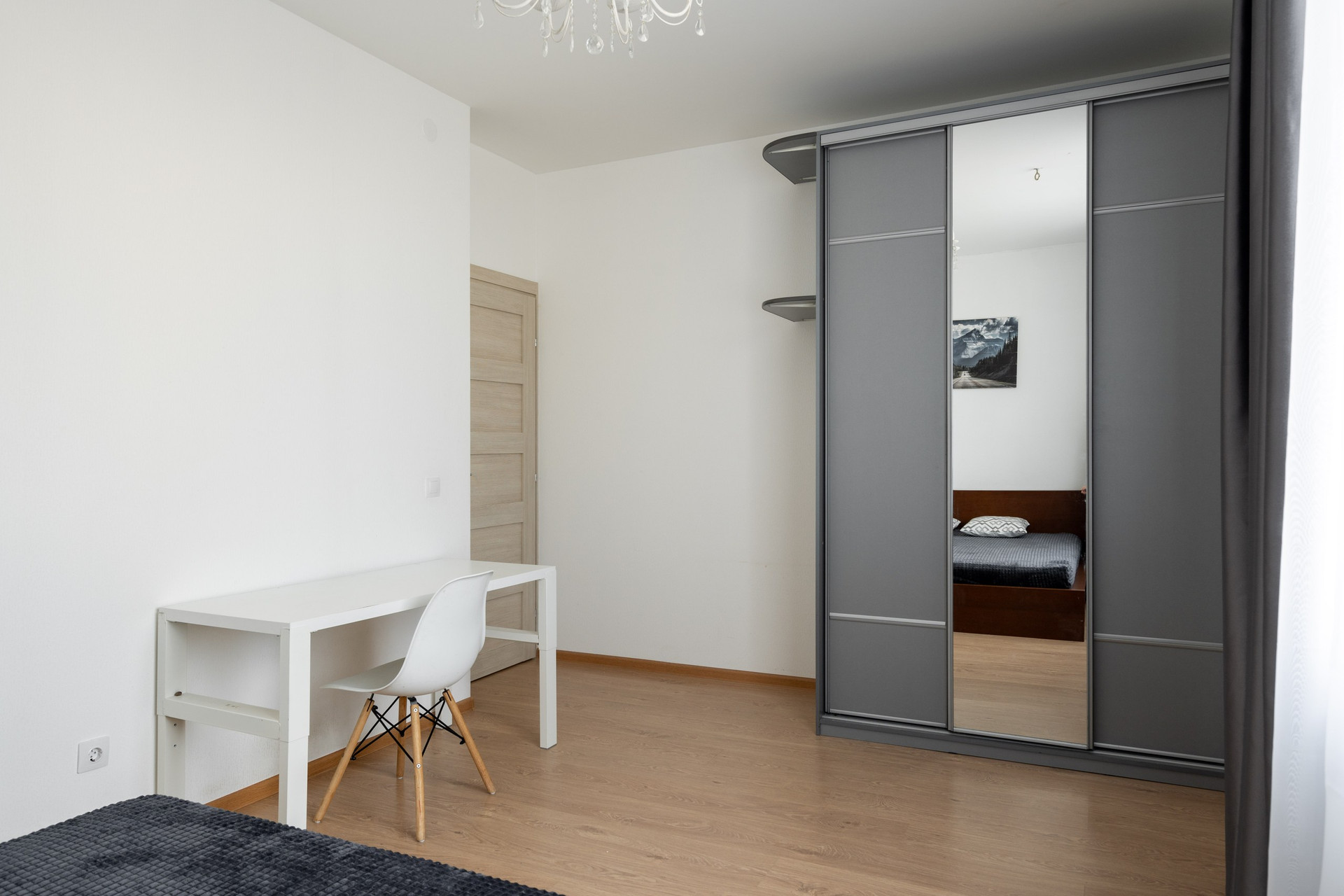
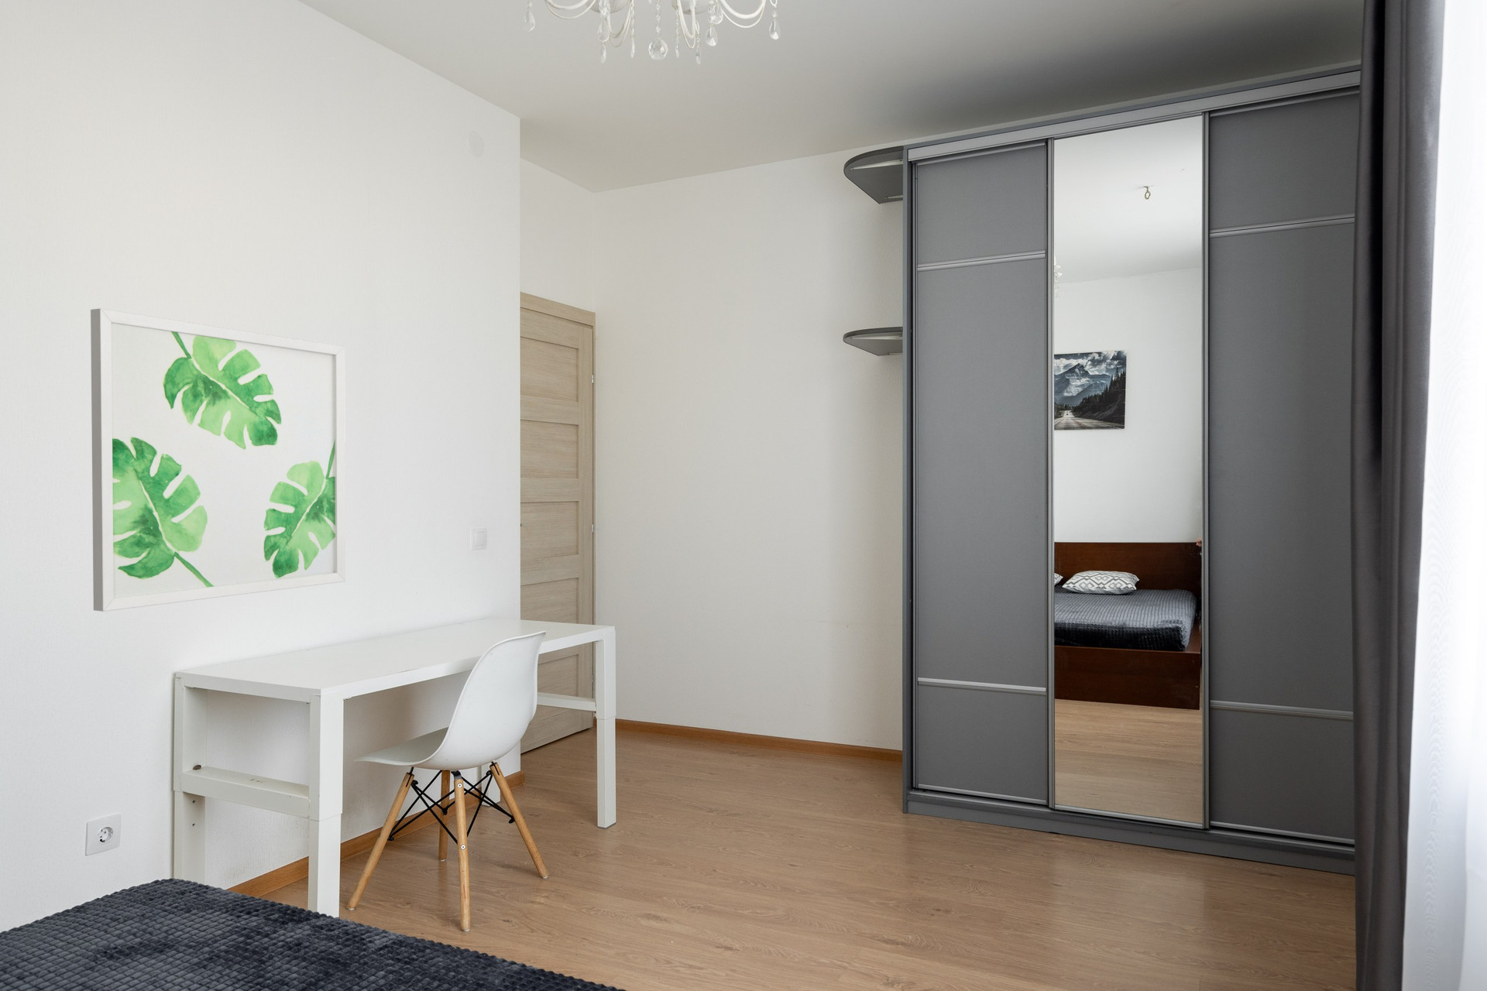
+ wall art [90,307,346,613]
